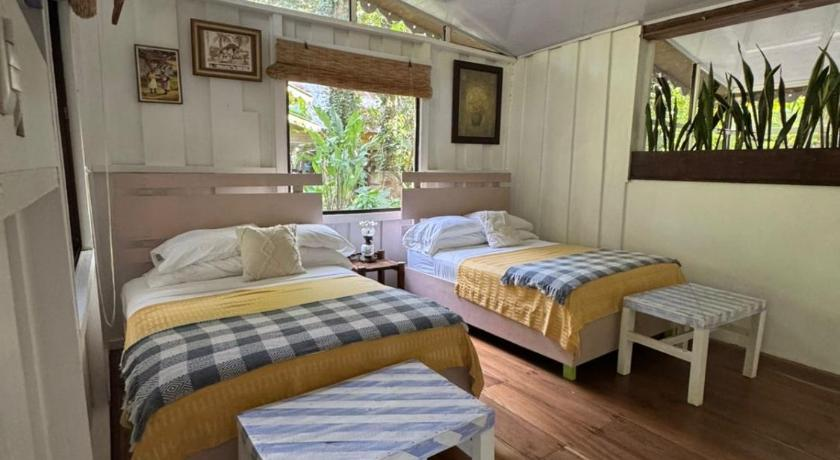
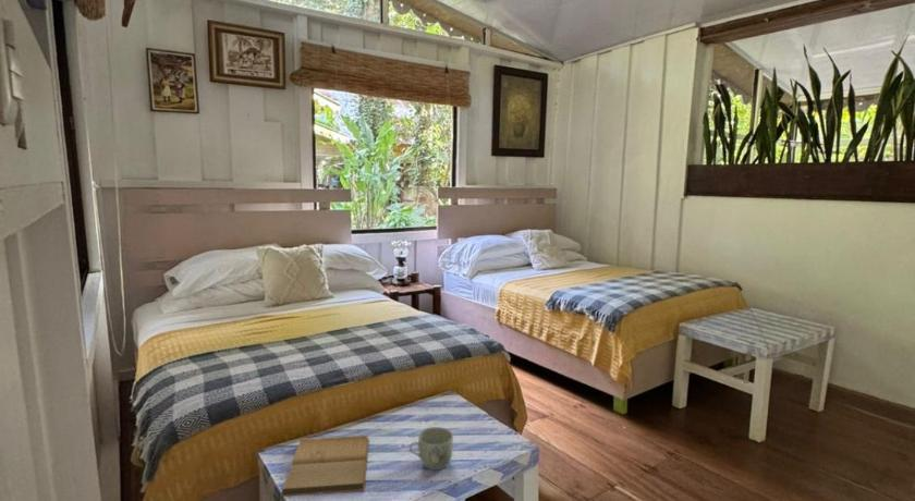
+ mug [408,426,454,471]
+ book [279,435,370,498]
